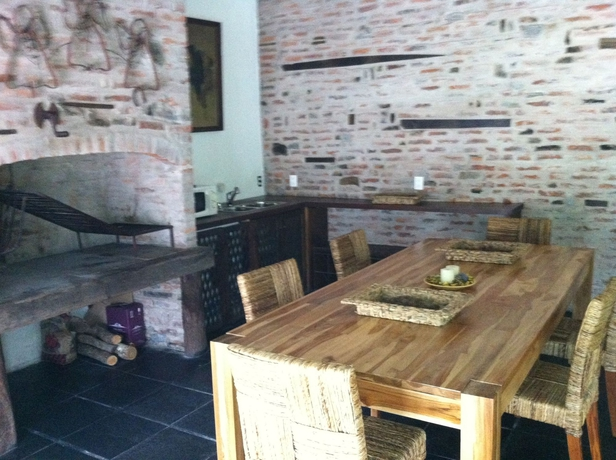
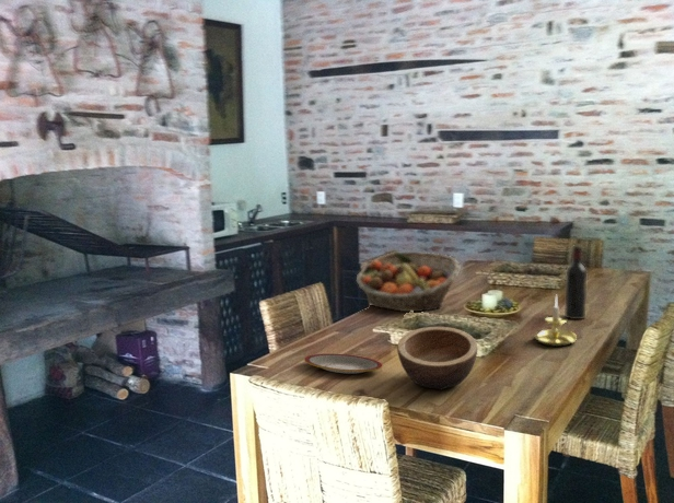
+ candle holder [534,294,578,348]
+ fruit basket [355,250,462,313]
+ wine bottle [563,244,589,320]
+ wooden bowl [396,326,478,391]
+ plate [304,353,384,375]
